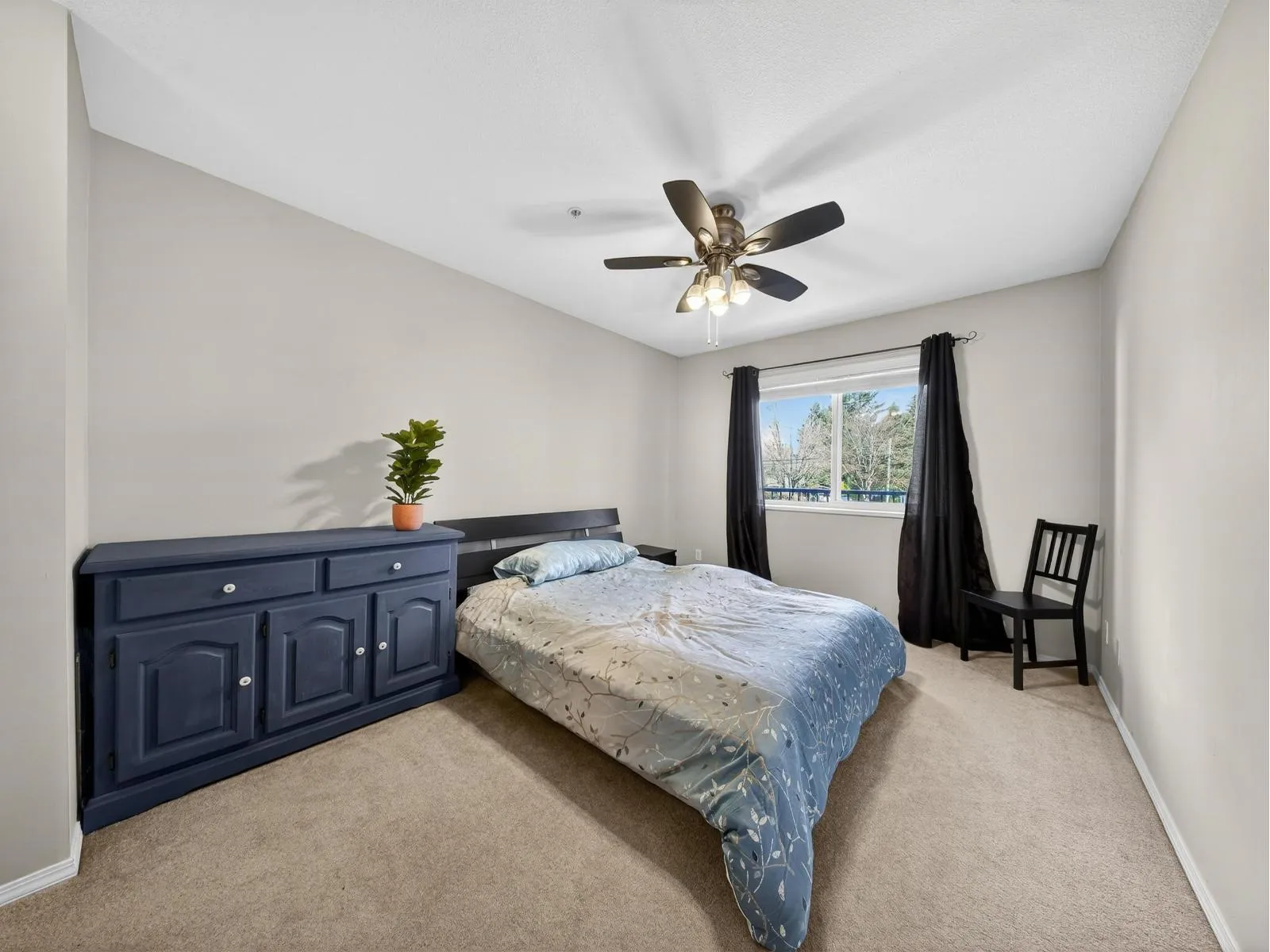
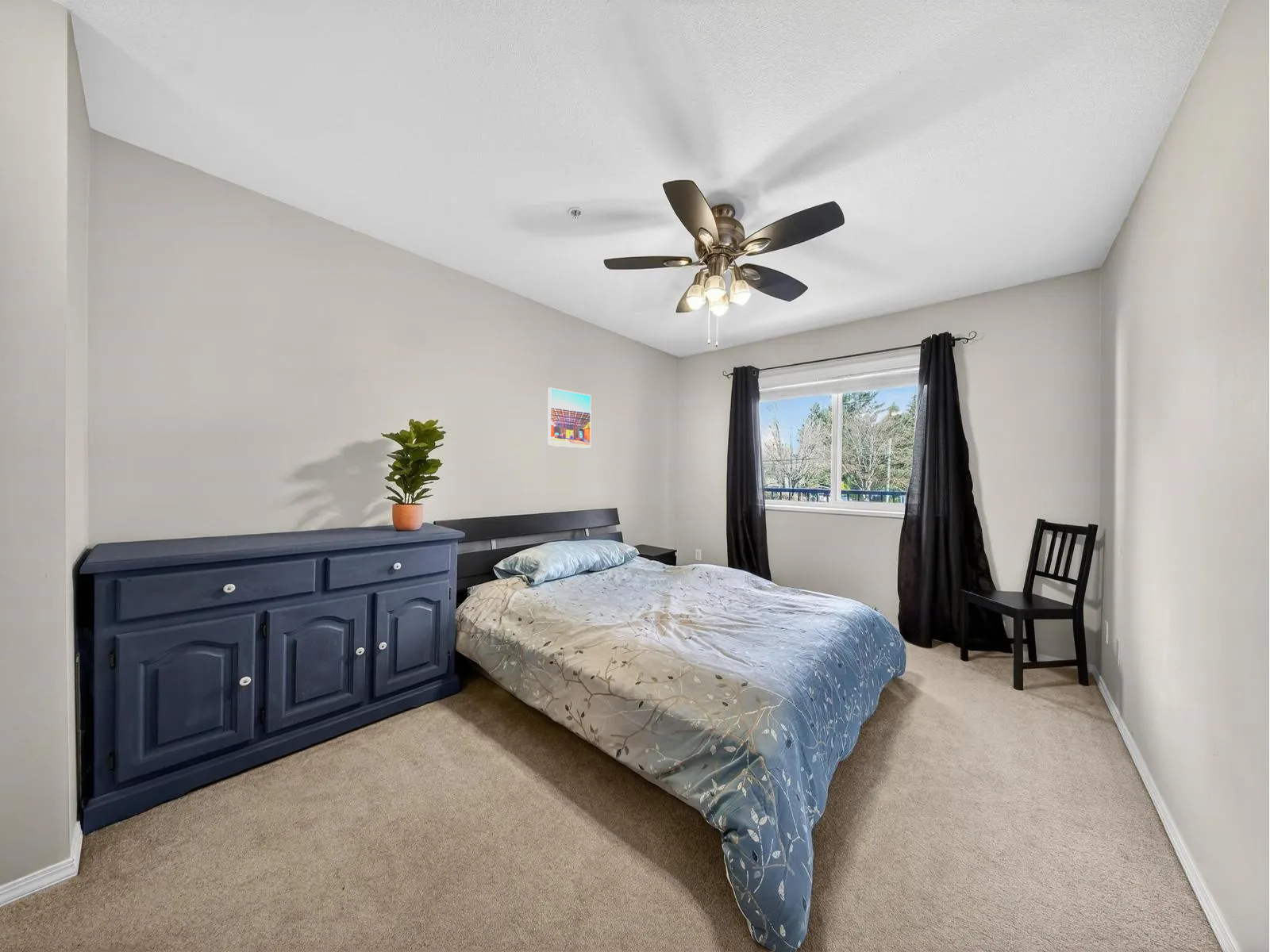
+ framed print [547,387,592,449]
